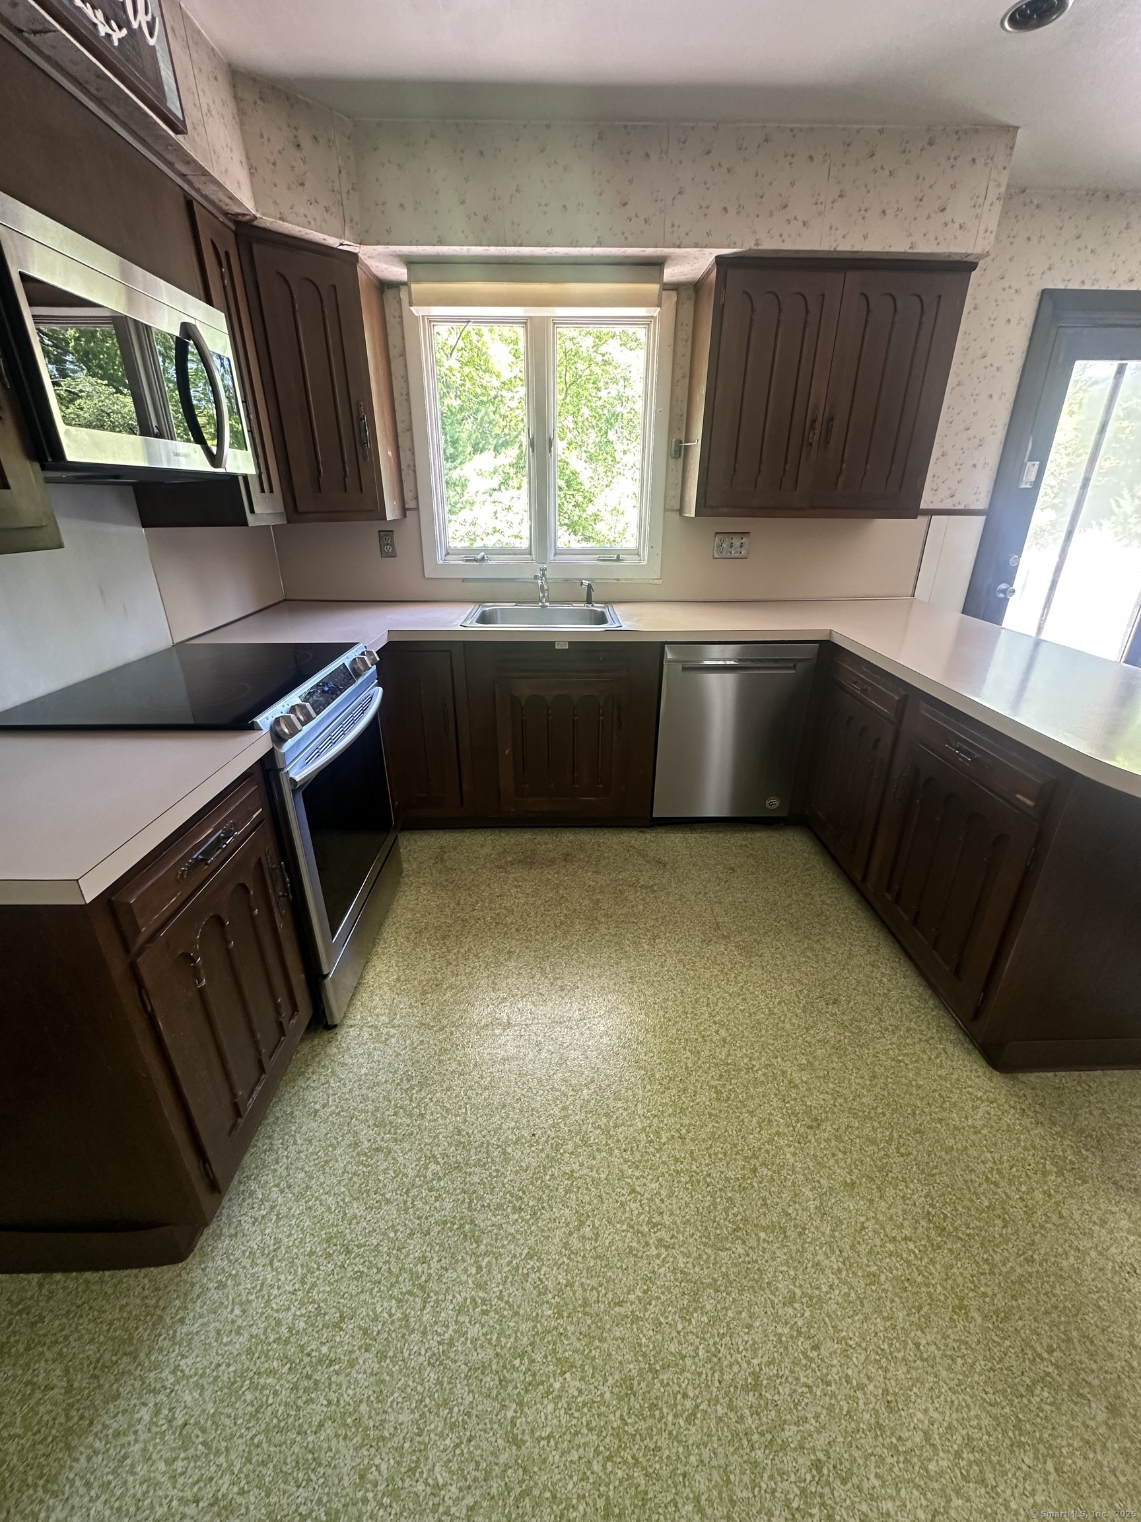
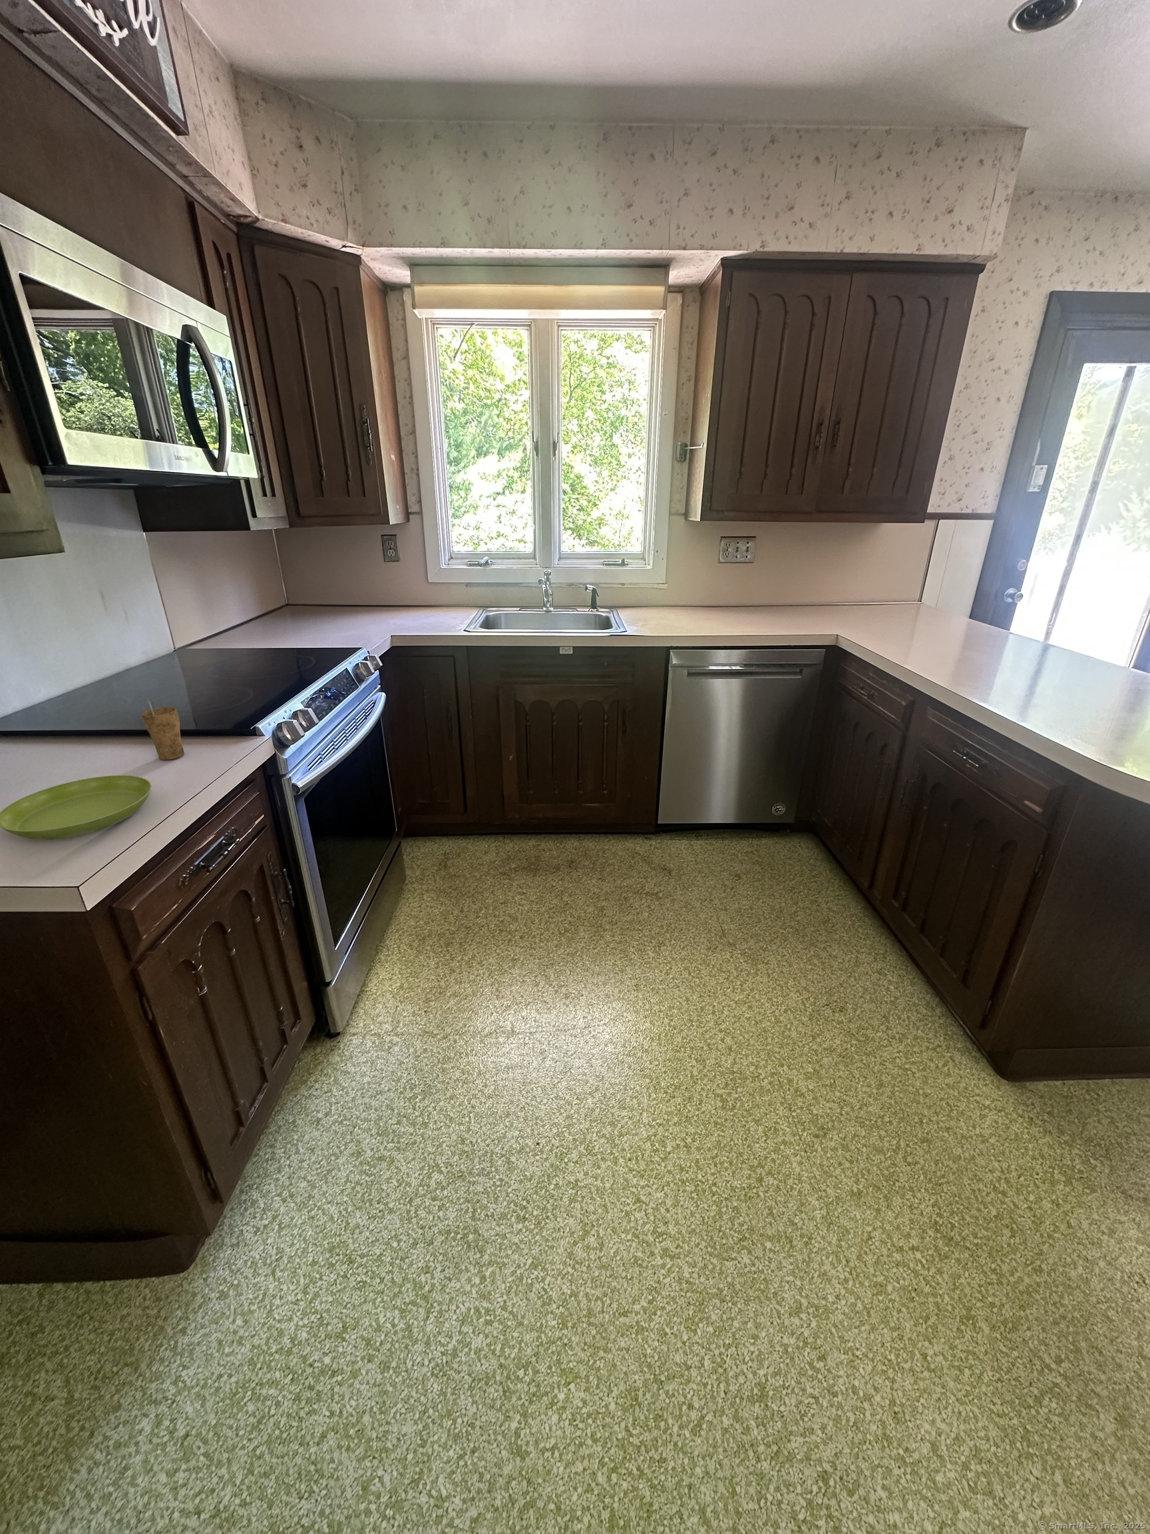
+ cup [140,697,185,760]
+ saucer [0,775,152,841]
